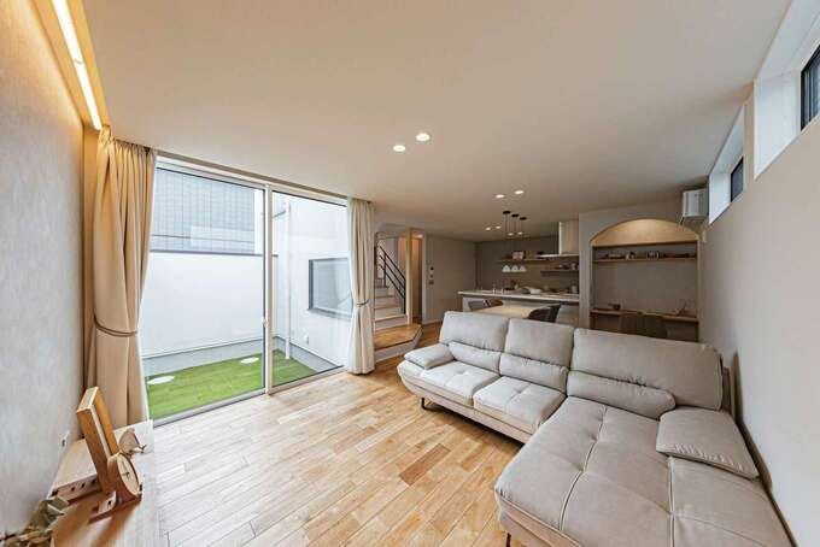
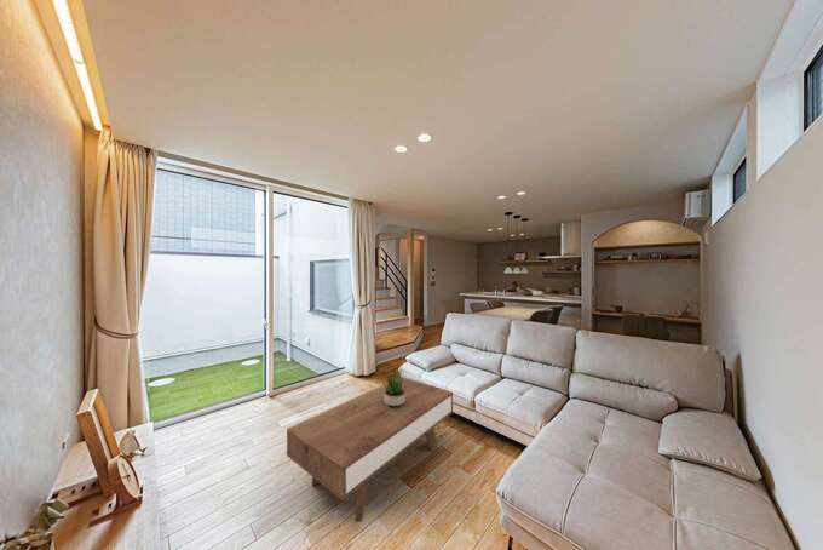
+ coffee table [286,376,454,523]
+ potted plant [376,365,415,407]
